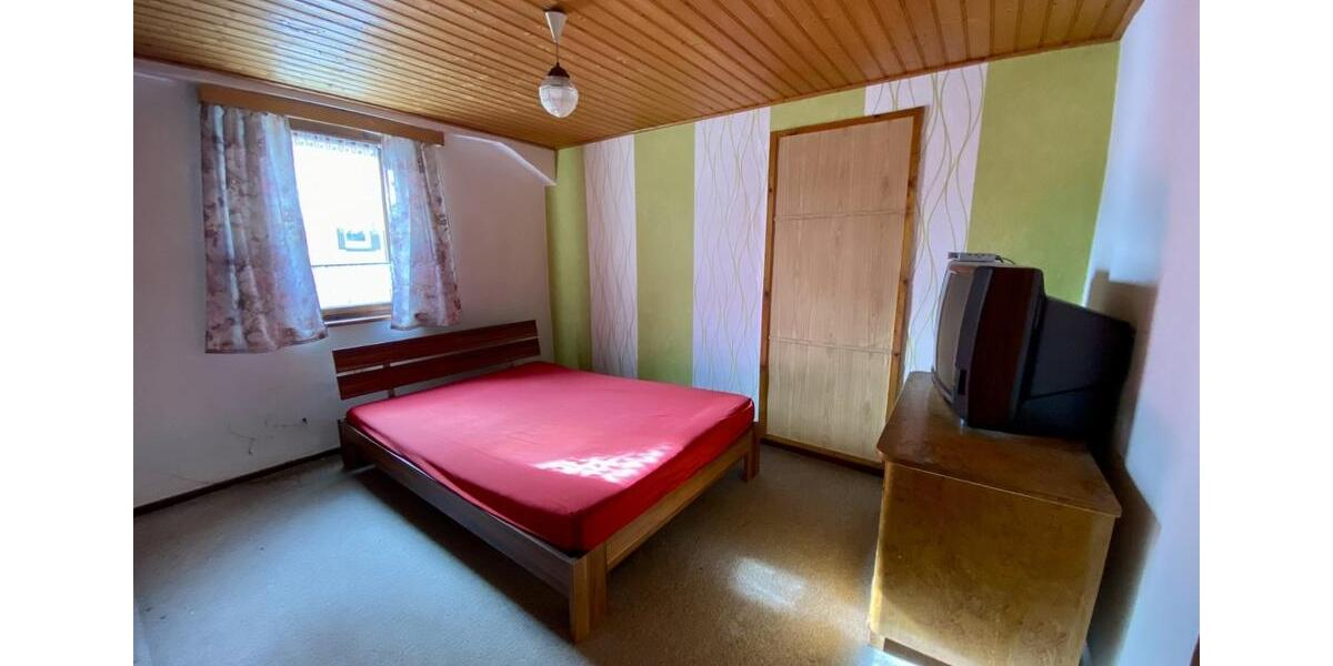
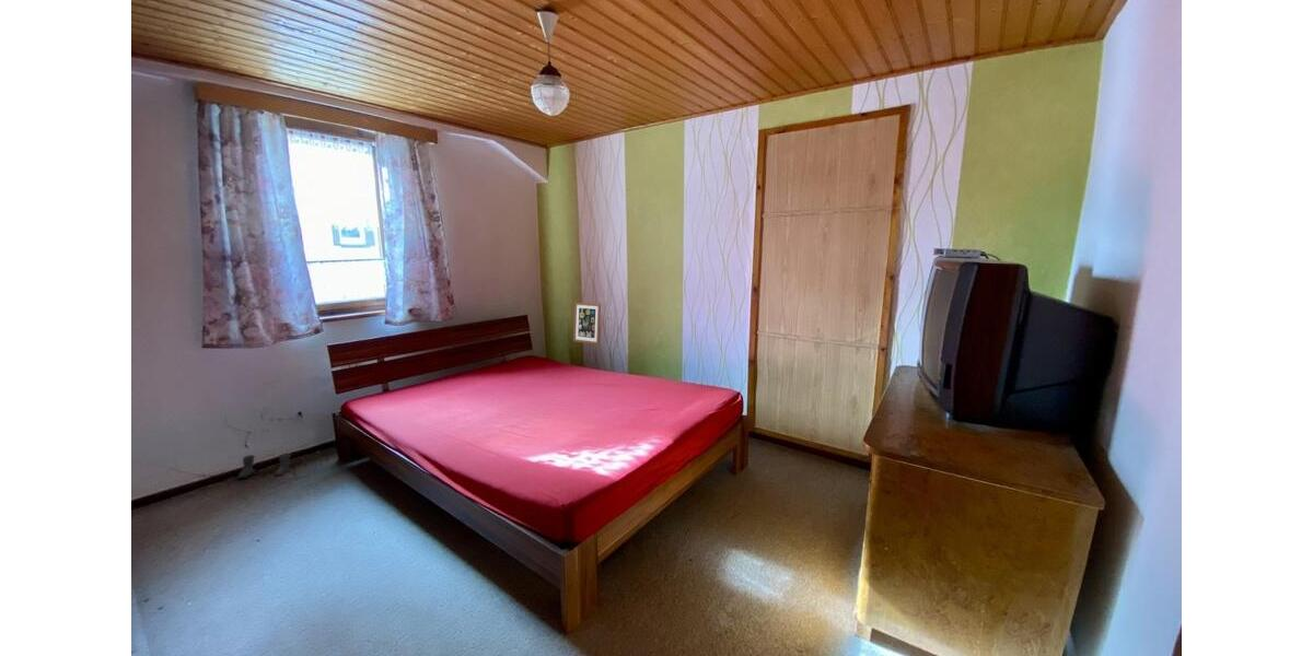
+ wall art [572,301,602,345]
+ boots [236,453,291,479]
